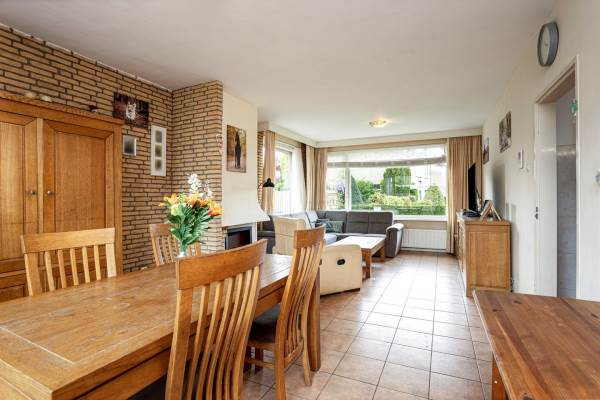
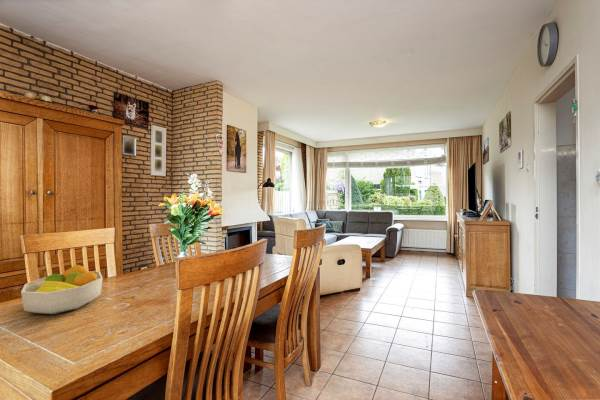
+ fruit bowl [20,264,104,315]
